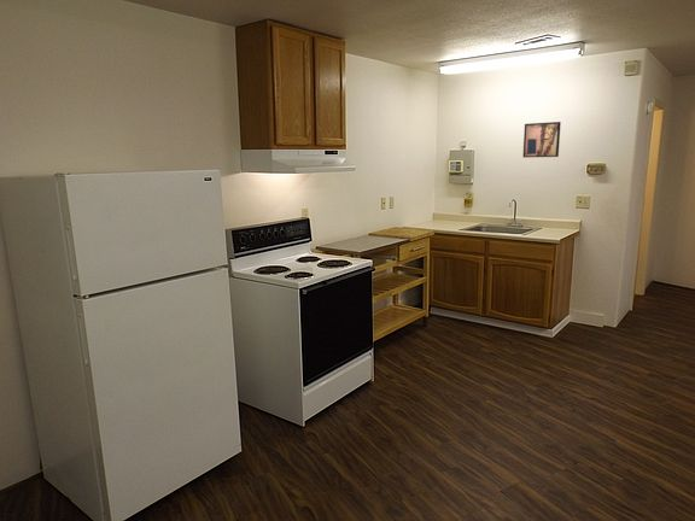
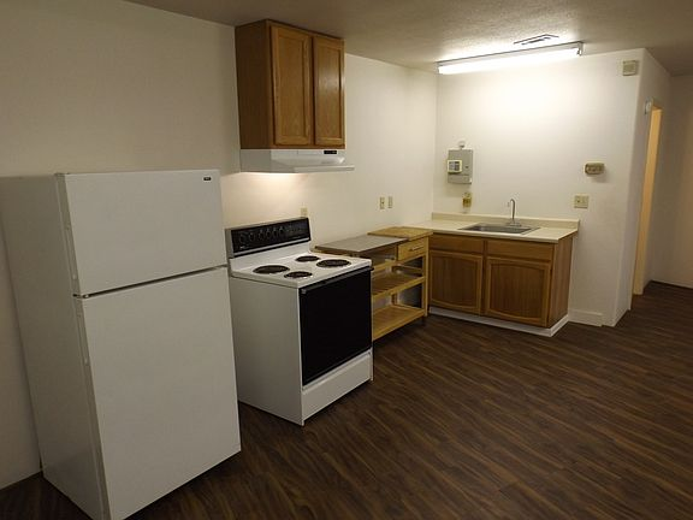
- wall art [522,121,562,159]
